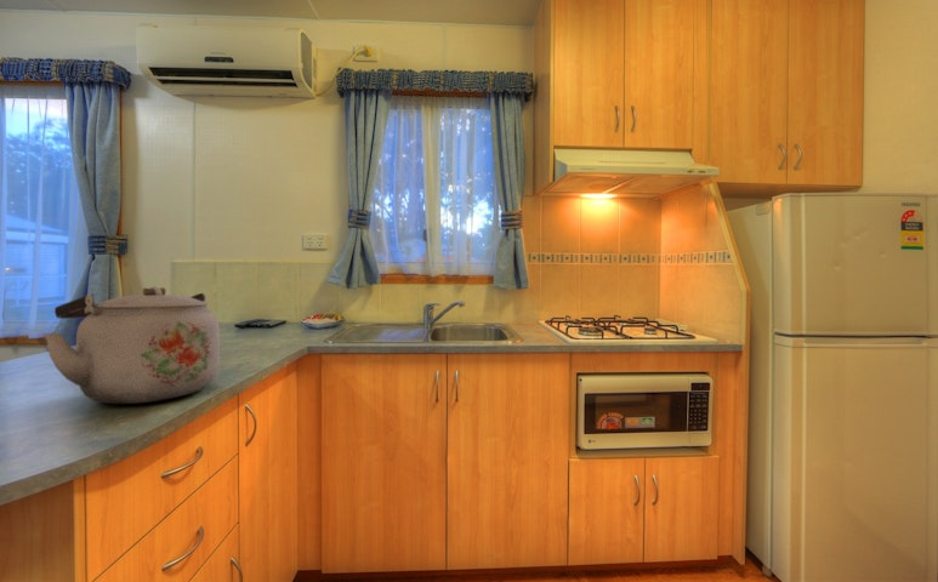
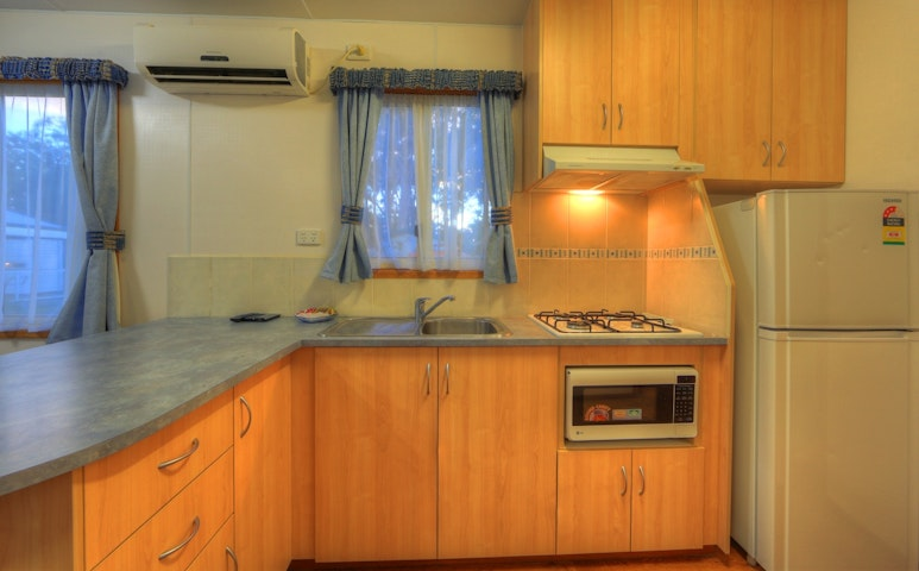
- kettle [41,286,221,405]
